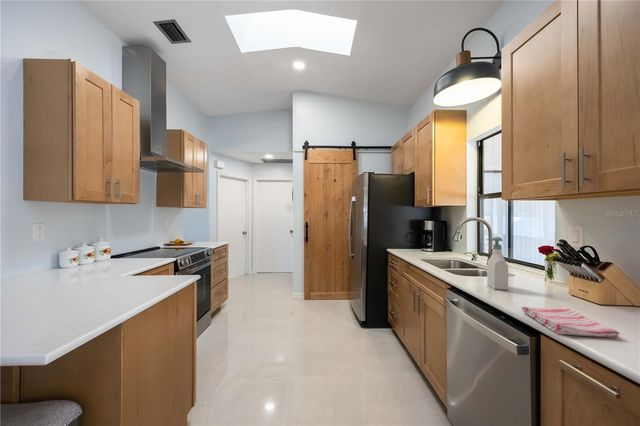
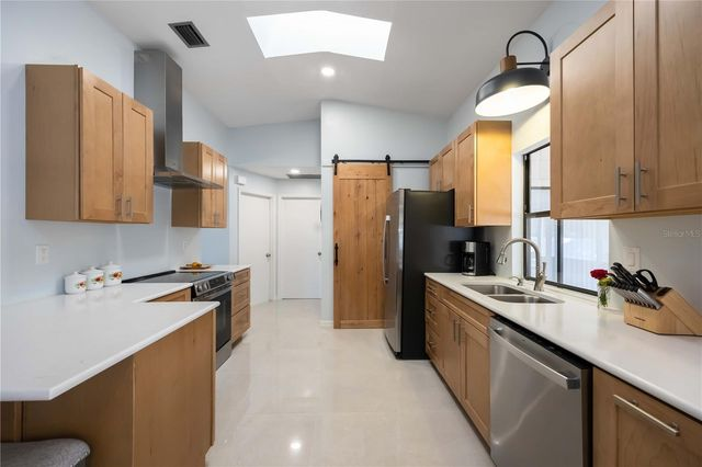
- soap bottle [486,236,509,291]
- dish towel [521,306,621,339]
